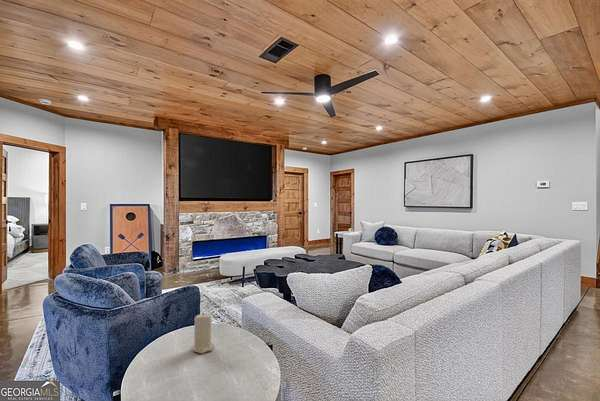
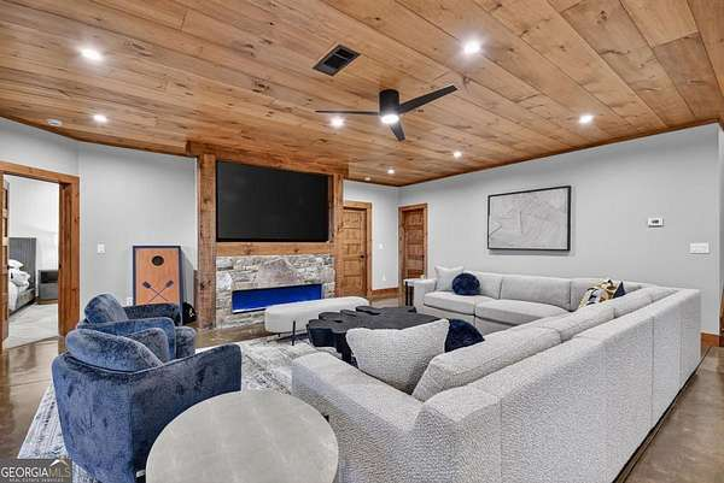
- candle [192,311,215,354]
